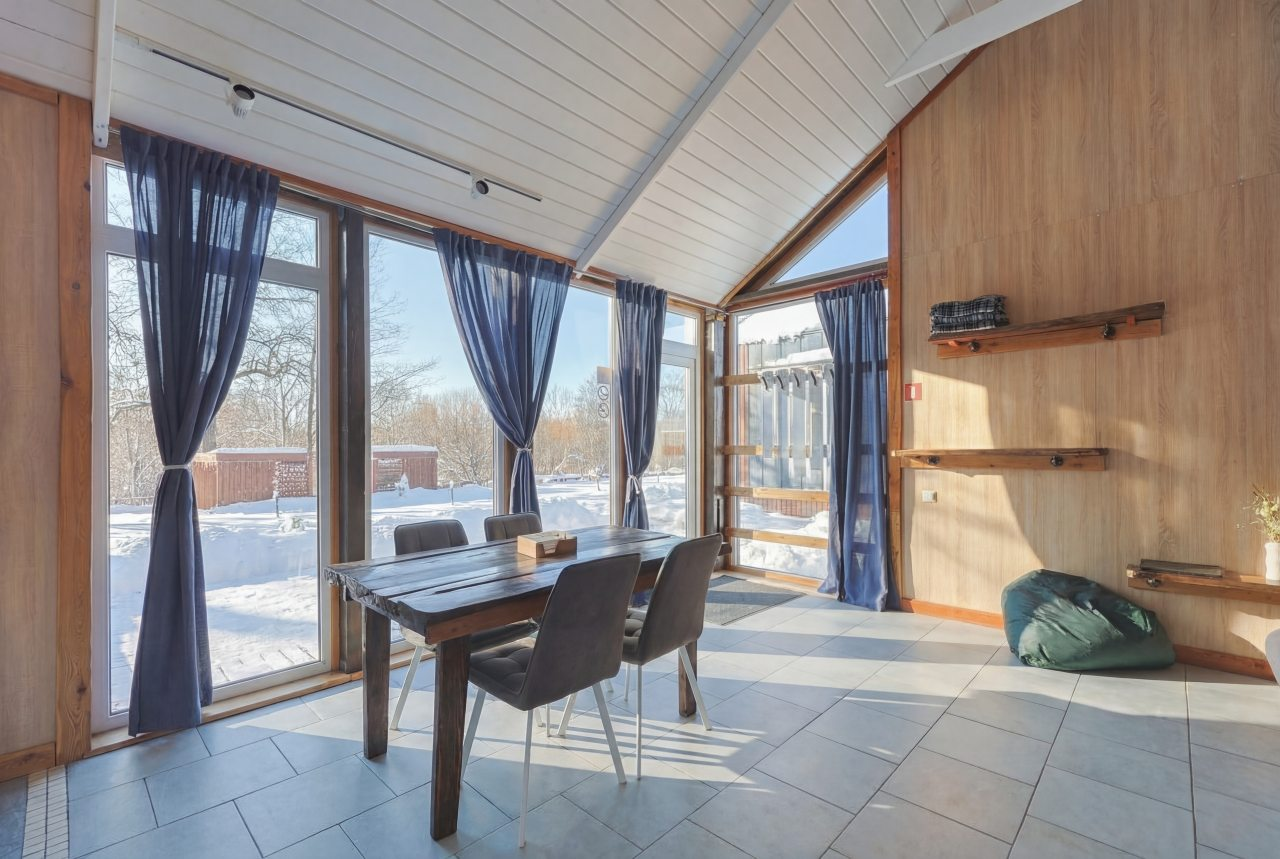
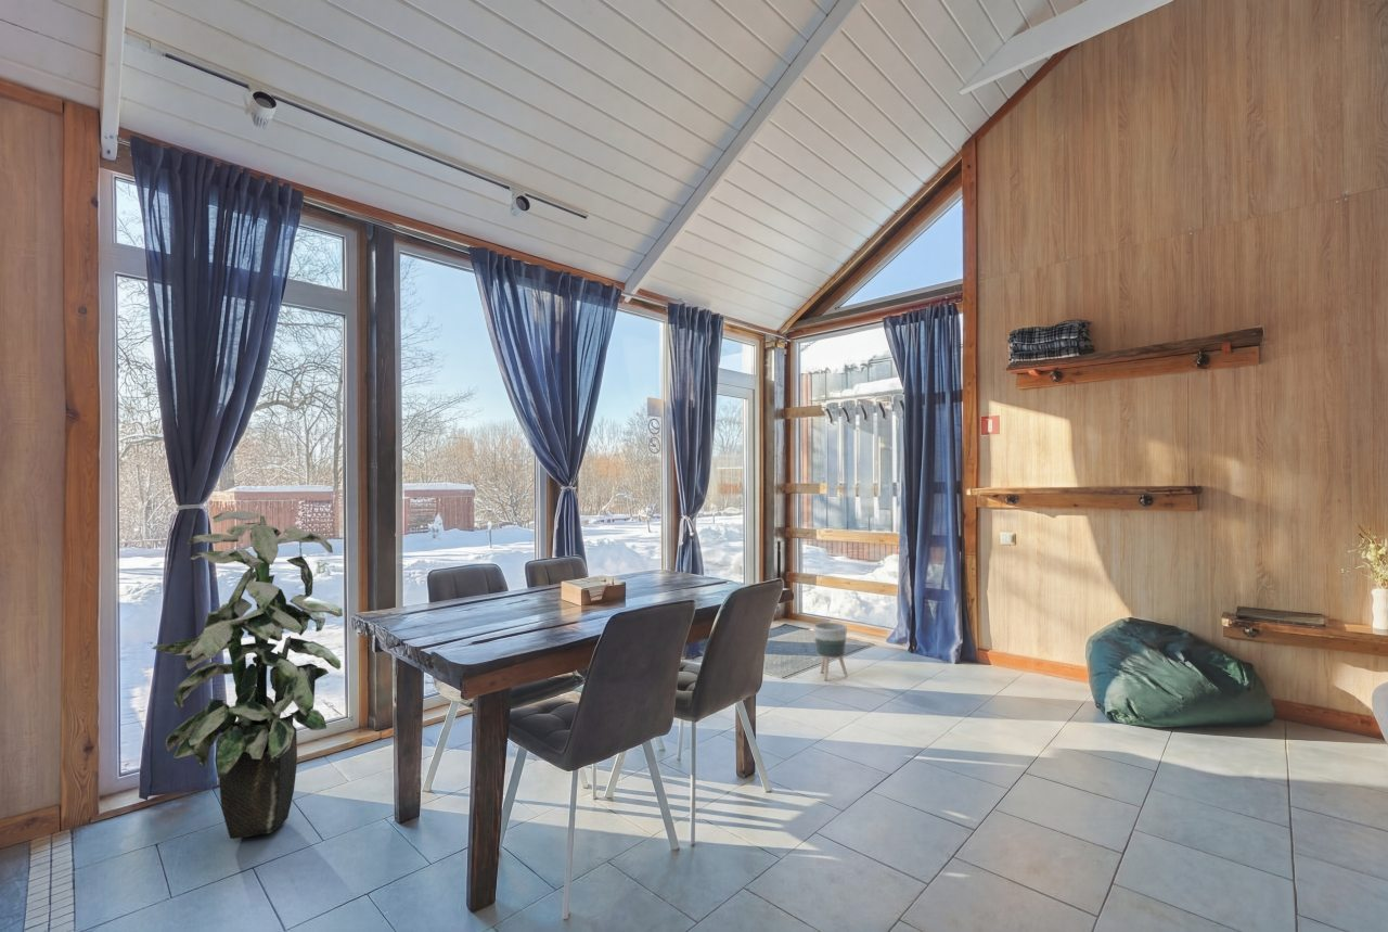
+ planter [812,622,849,681]
+ indoor plant [151,510,344,840]
